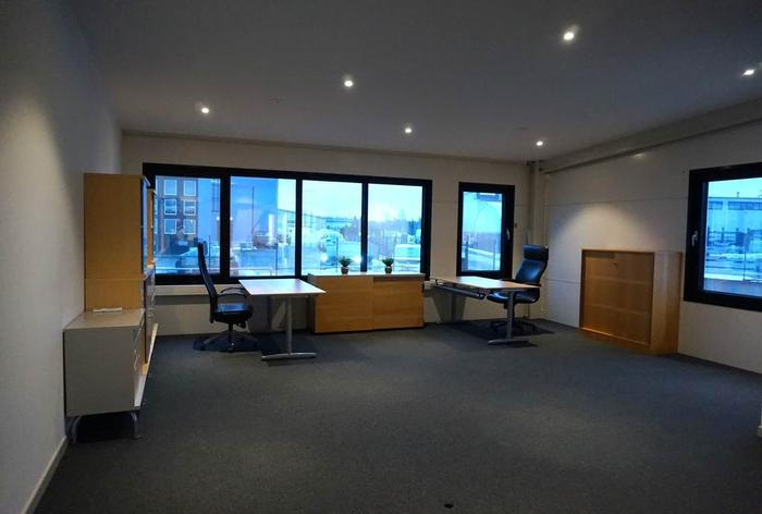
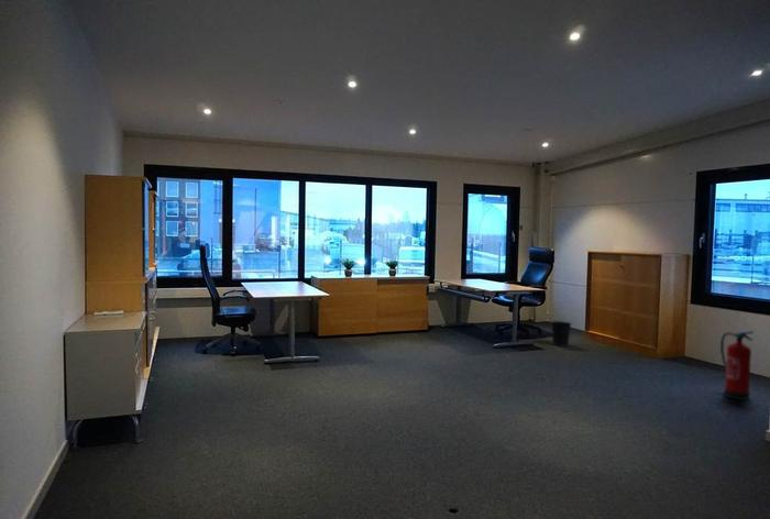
+ wastebasket [551,320,572,347]
+ fire extinguisher [719,330,755,401]
